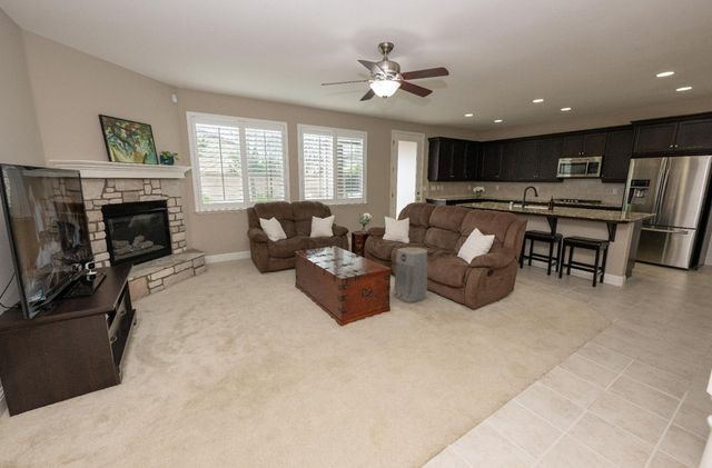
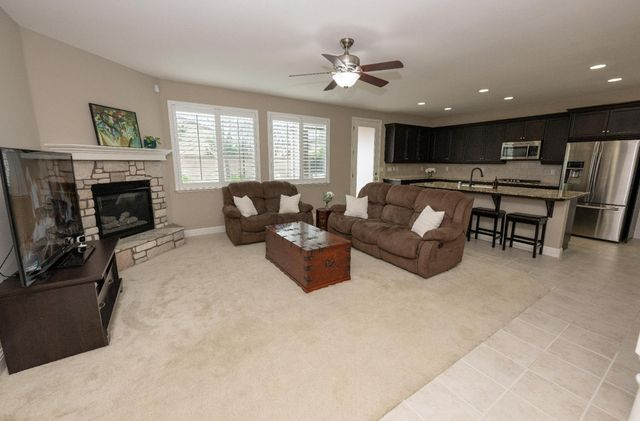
- air purifier [393,247,429,303]
